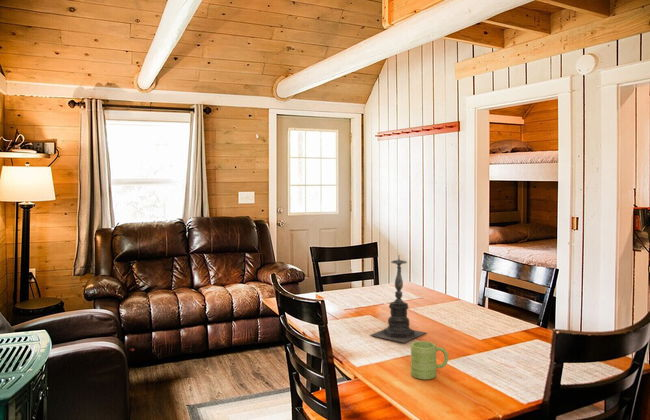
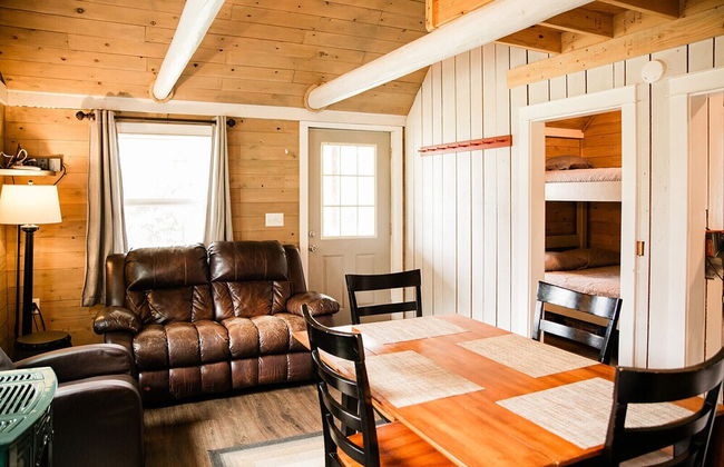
- mug [410,340,449,380]
- candle holder [370,256,427,344]
